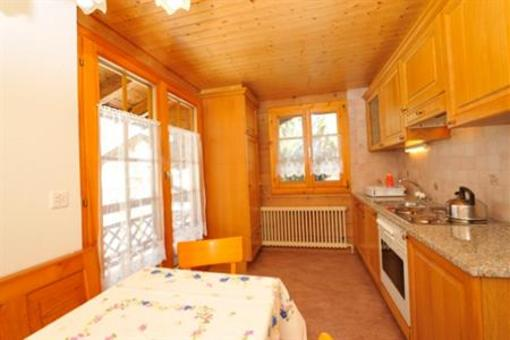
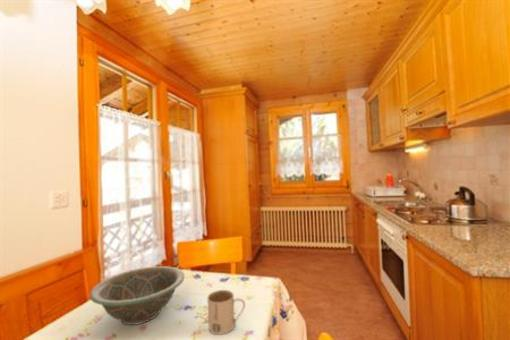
+ decorative bowl [88,265,185,326]
+ mug [206,289,246,335]
